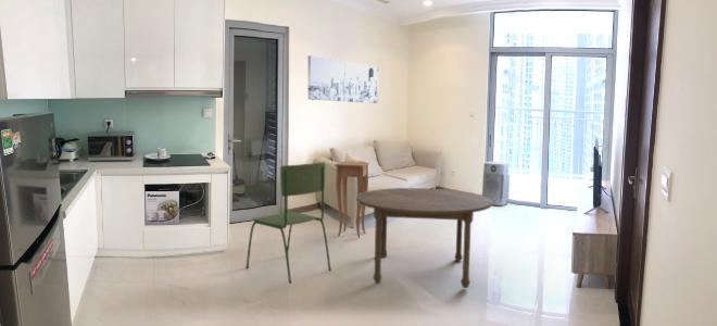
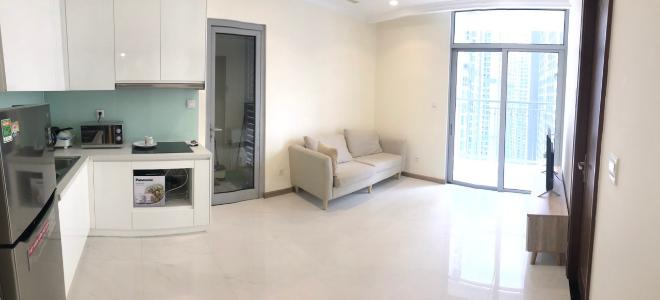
- air purifier [481,161,511,206]
- chair [246,161,332,285]
- dining table [355,187,493,289]
- side table [334,161,370,239]
- wall art [306,54,379,104]
